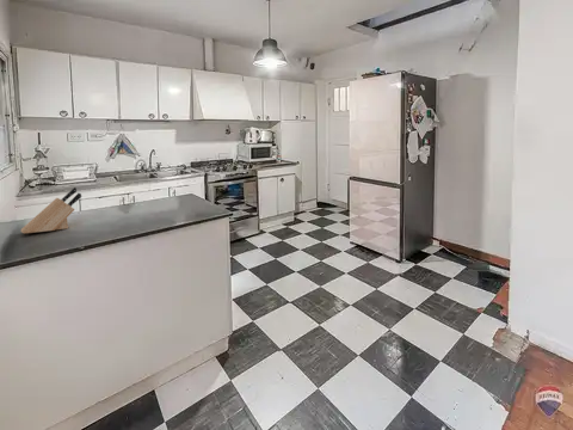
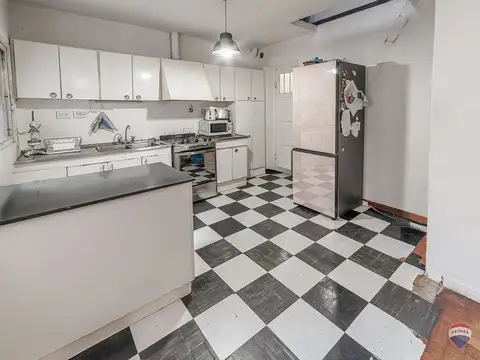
- knife block [20,186,82,234]
